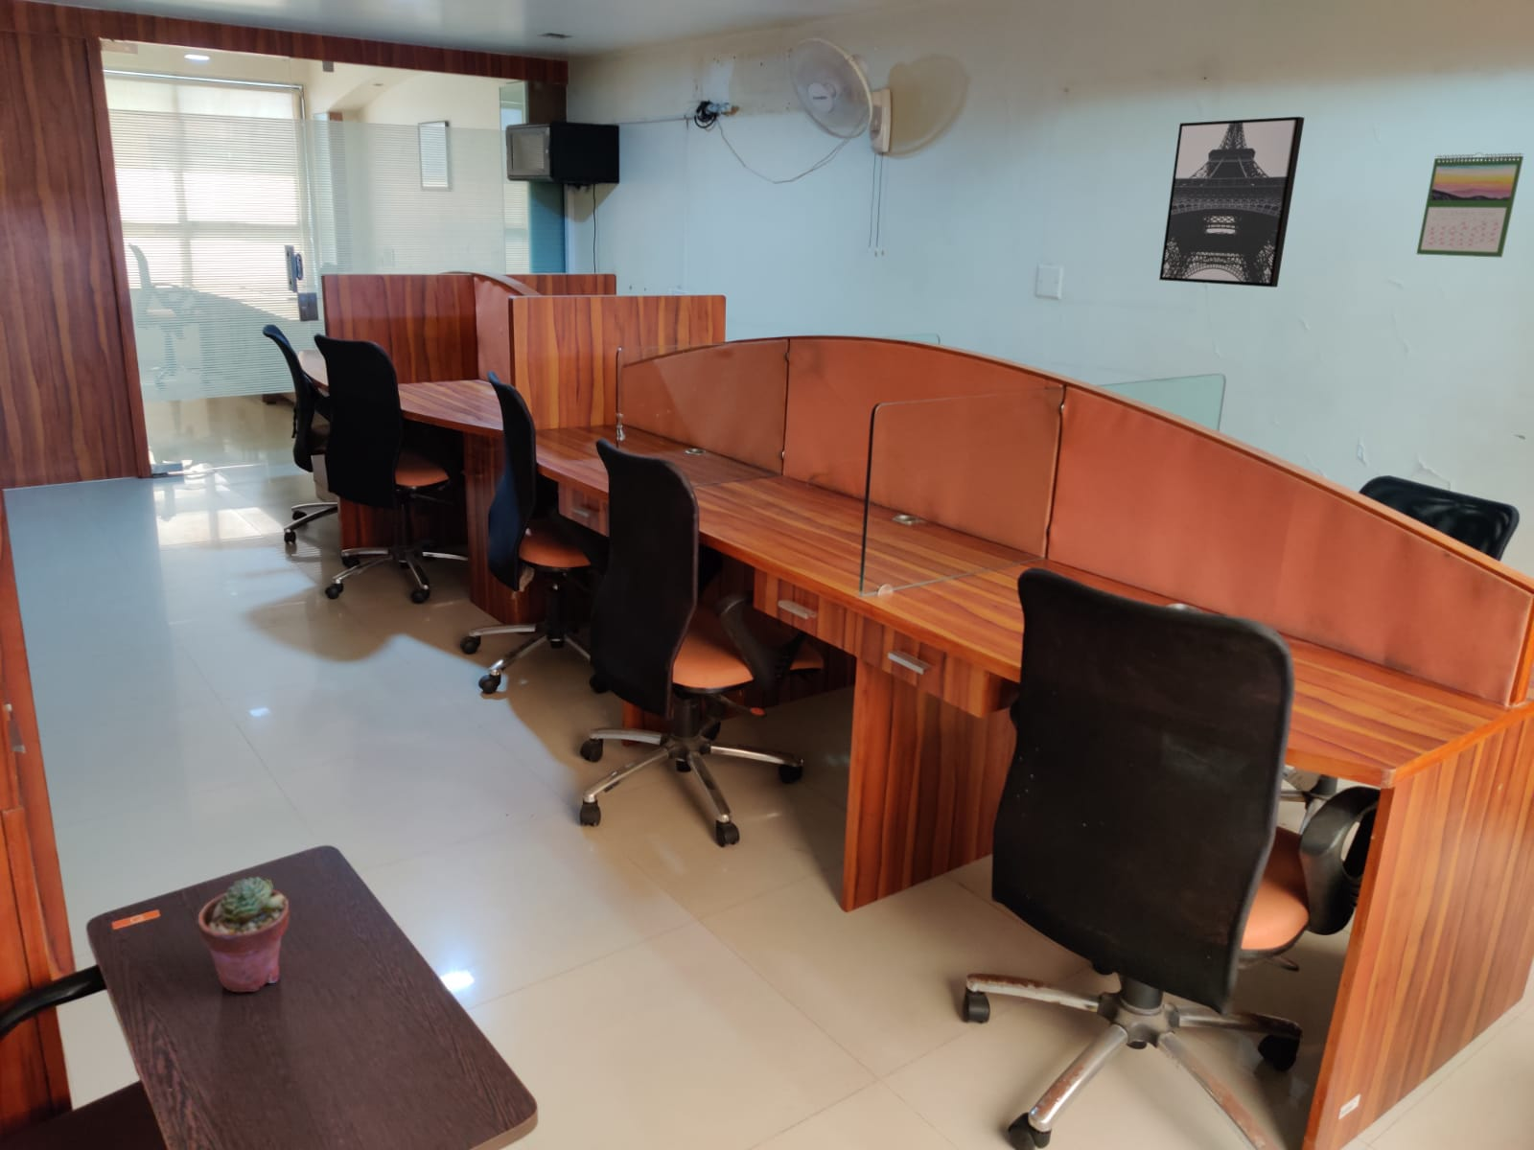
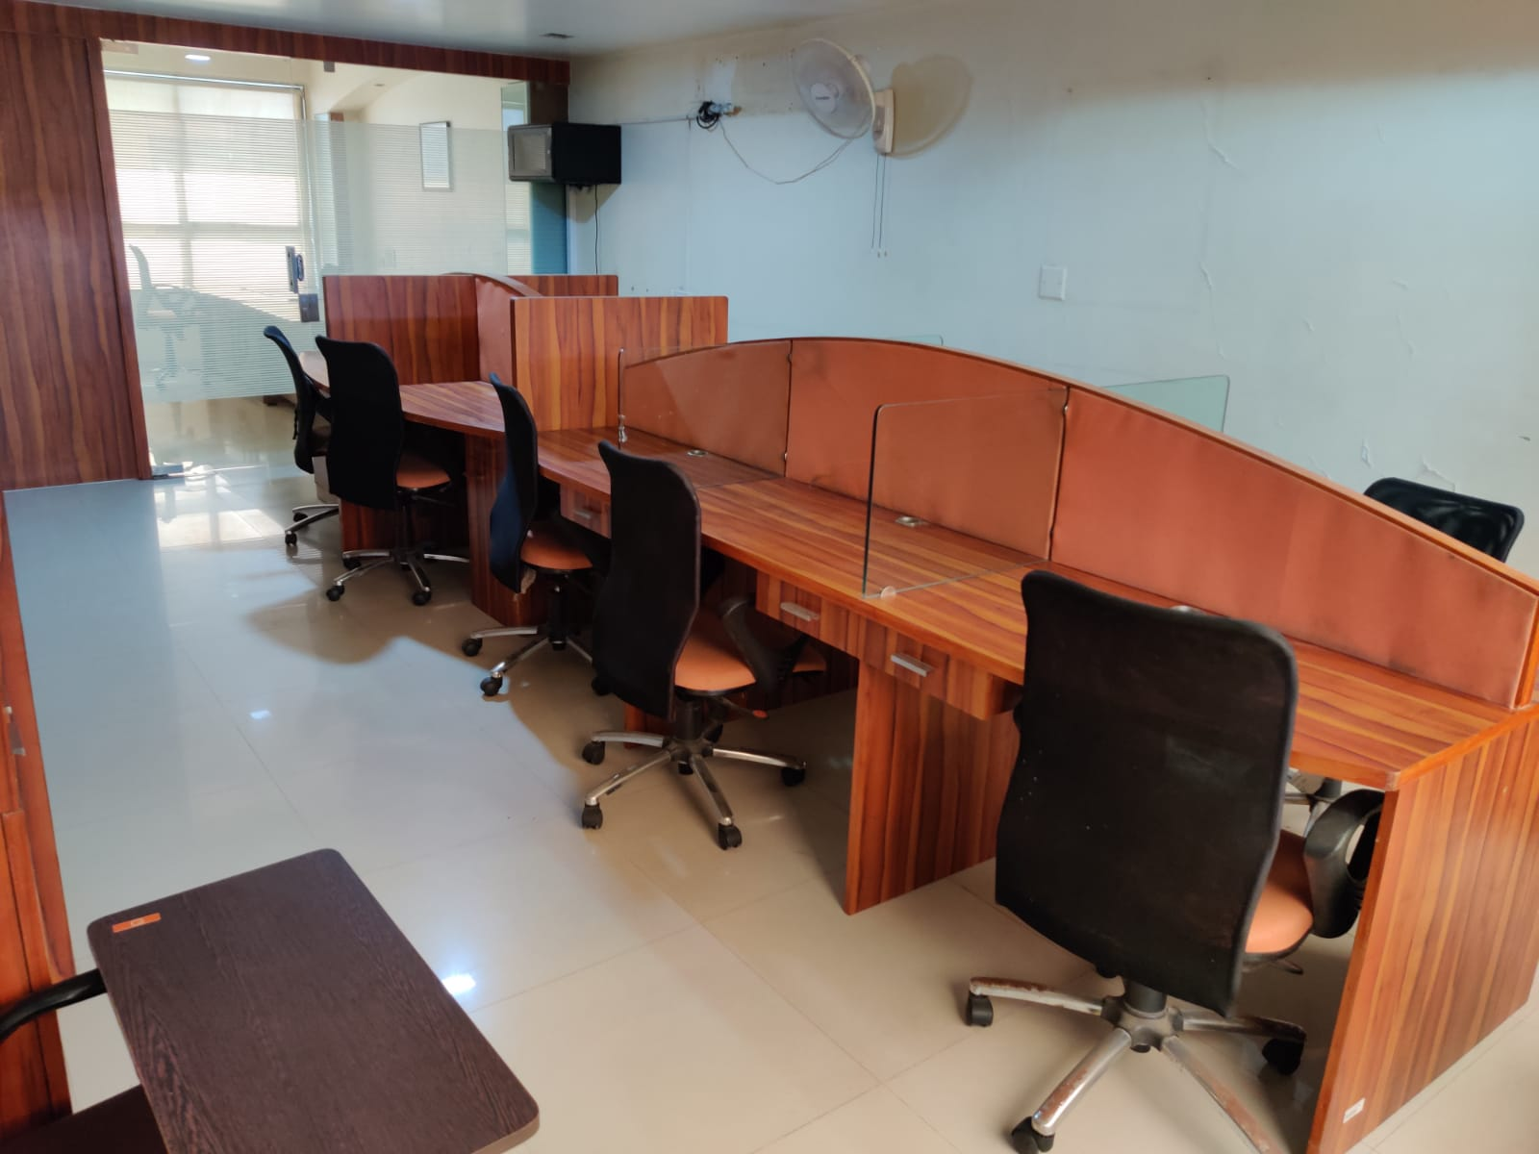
- calendar [1416,151,1526,259]
- potted succulent [197,876,291,993]
- wall art [1158,116,1306,289]
